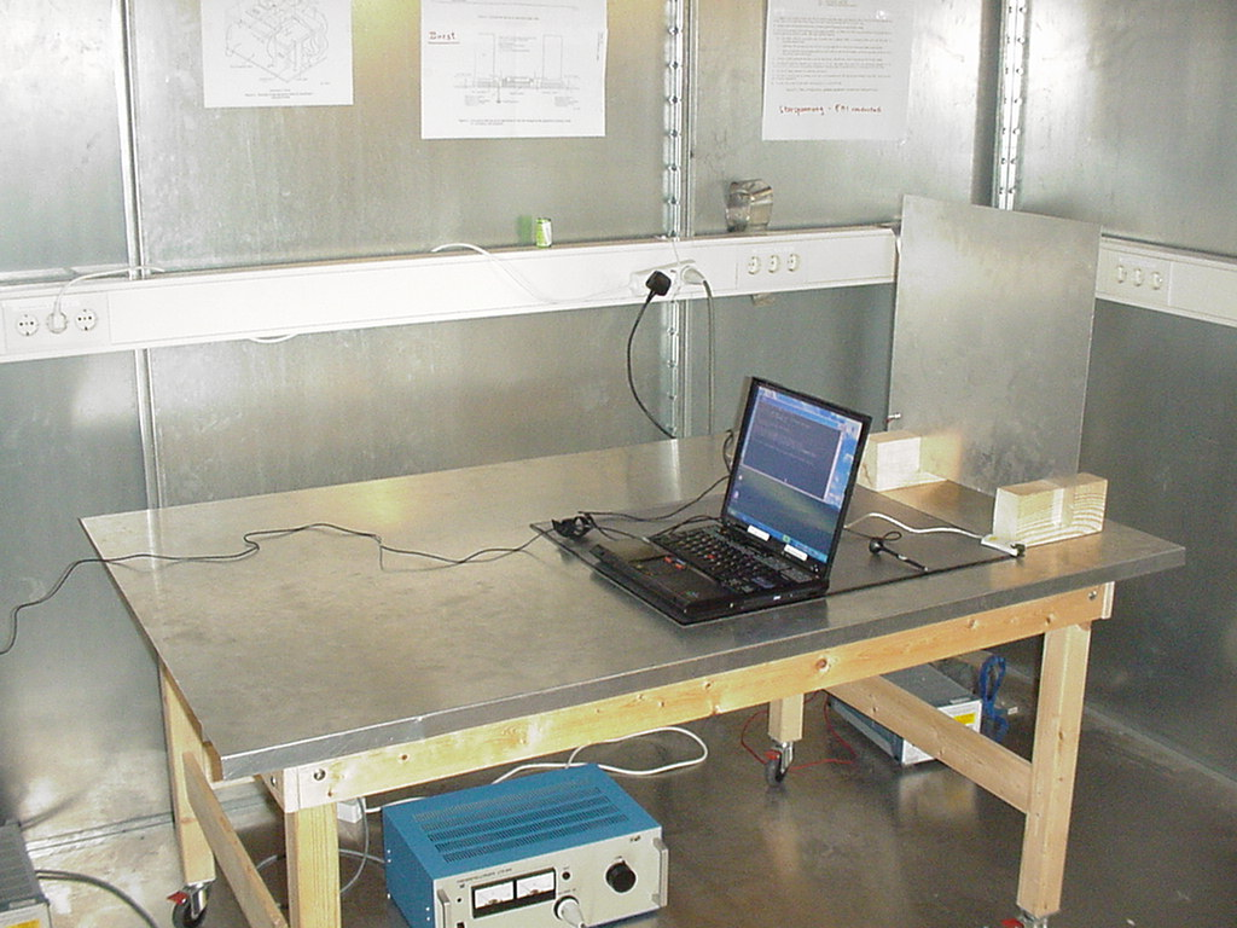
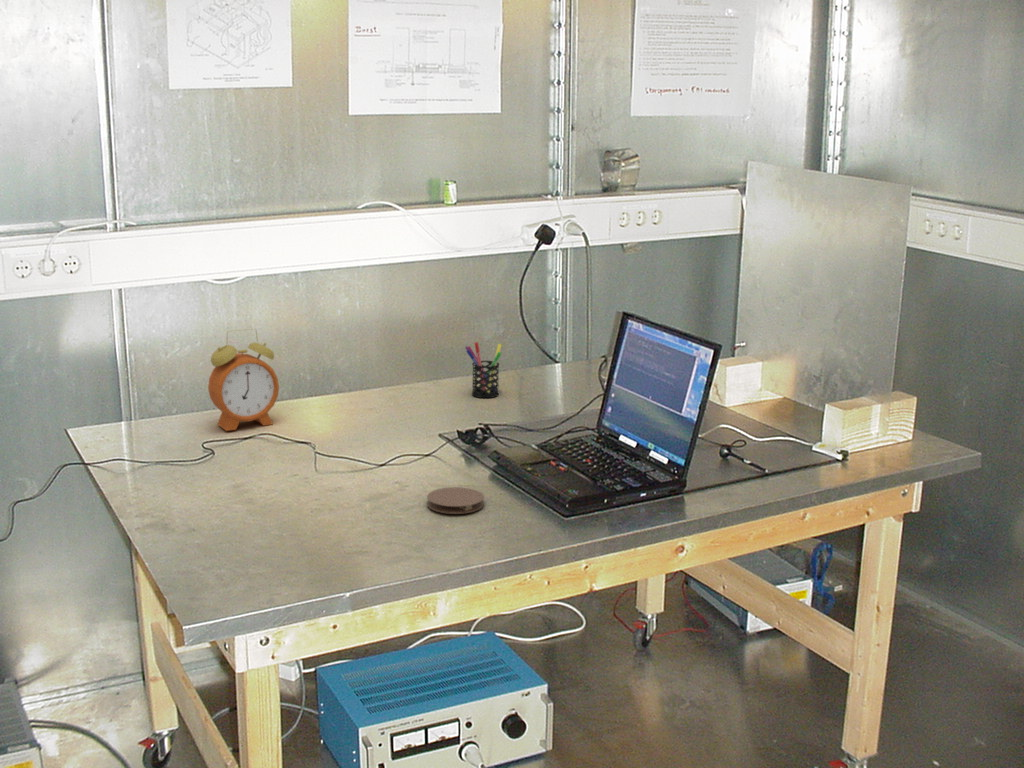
+ coaster [426,486,485,515]
+ pen holder [464,341,502,399]
+ alarm clock [207,328,280,432]
